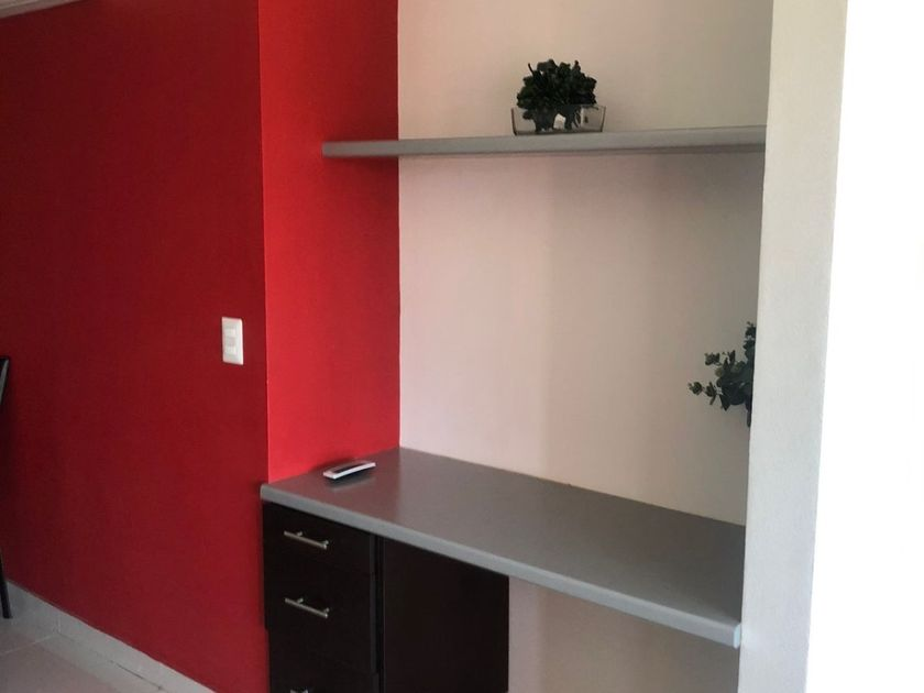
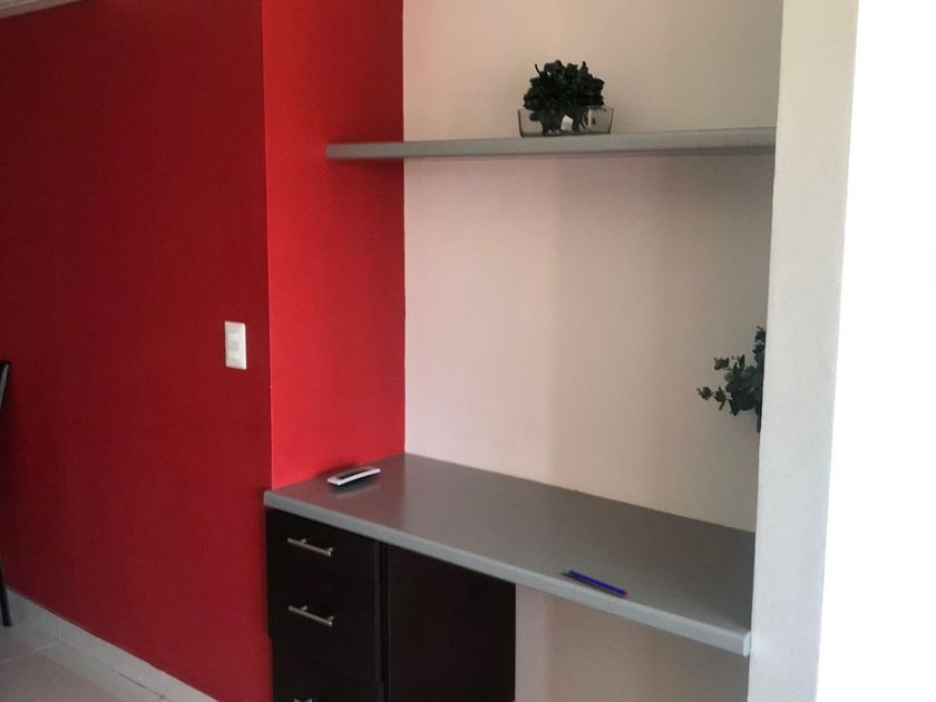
+ pen [563,567,630,597]
